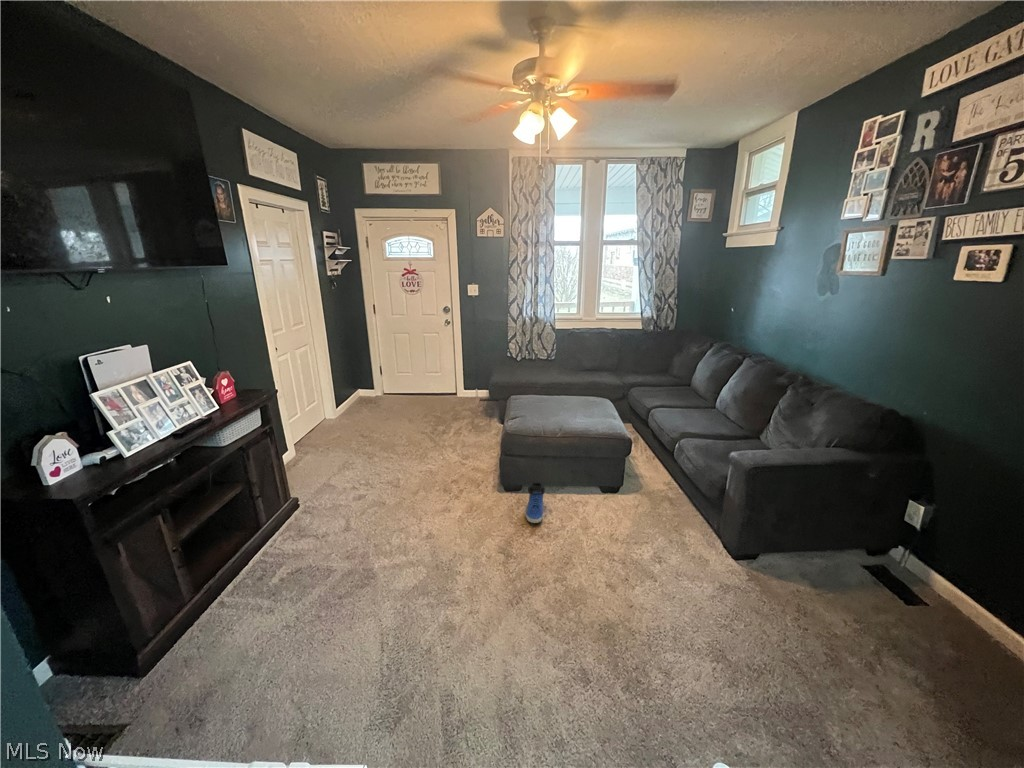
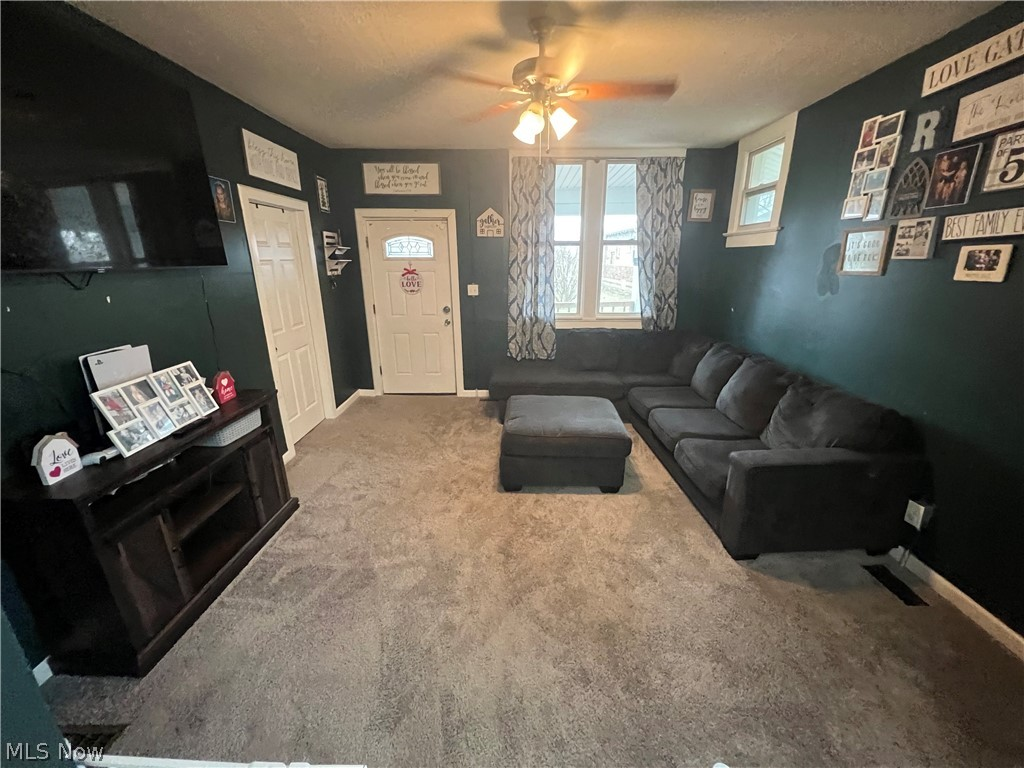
- sneaker [525,481,546,524]
